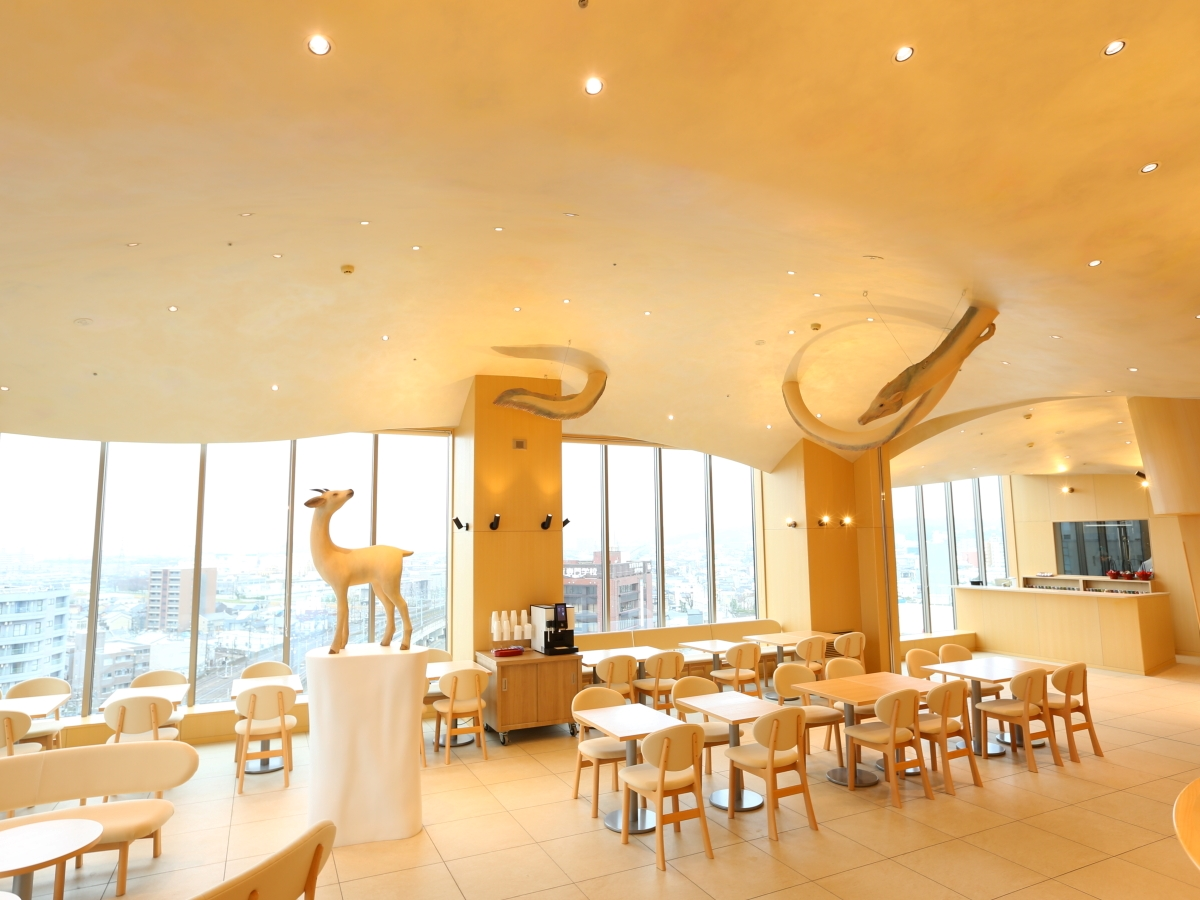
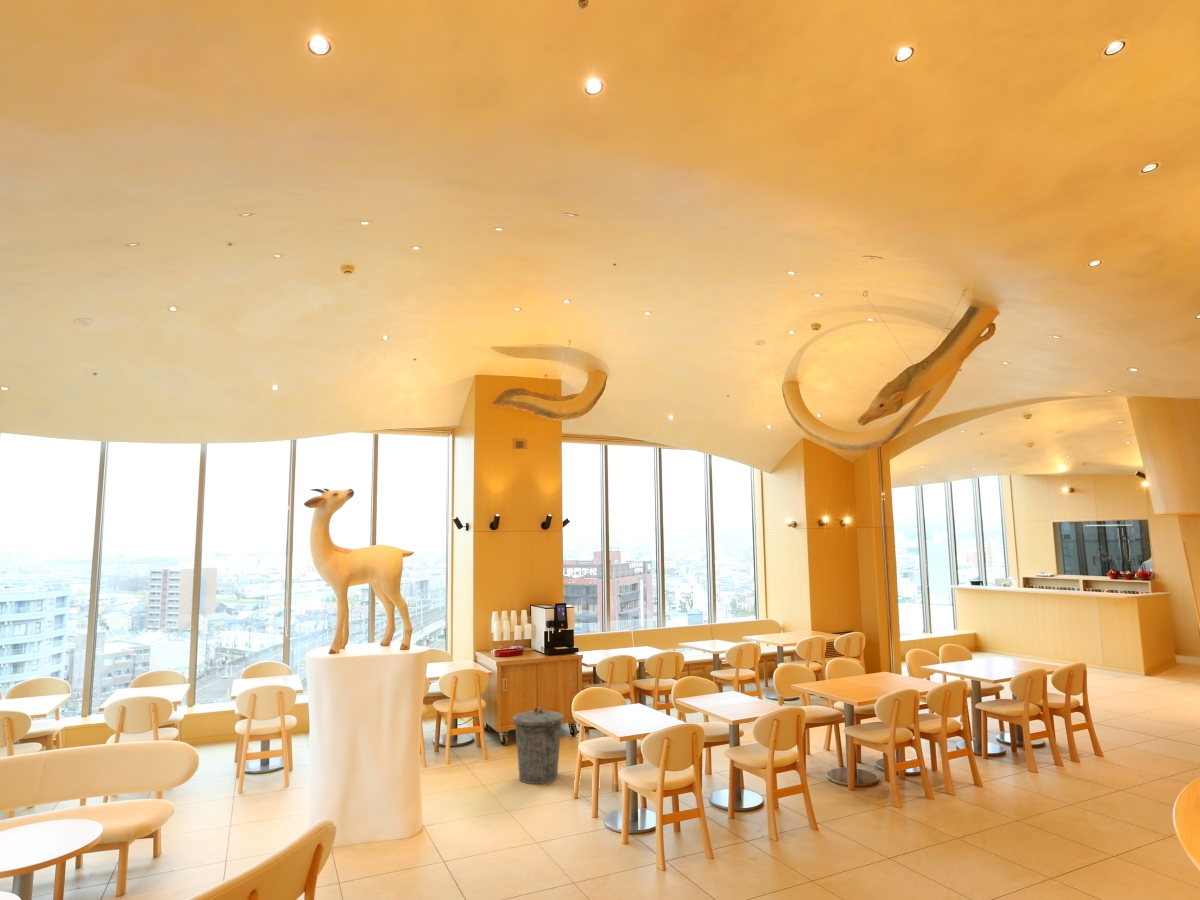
+ trash can [512,706,565,785]
